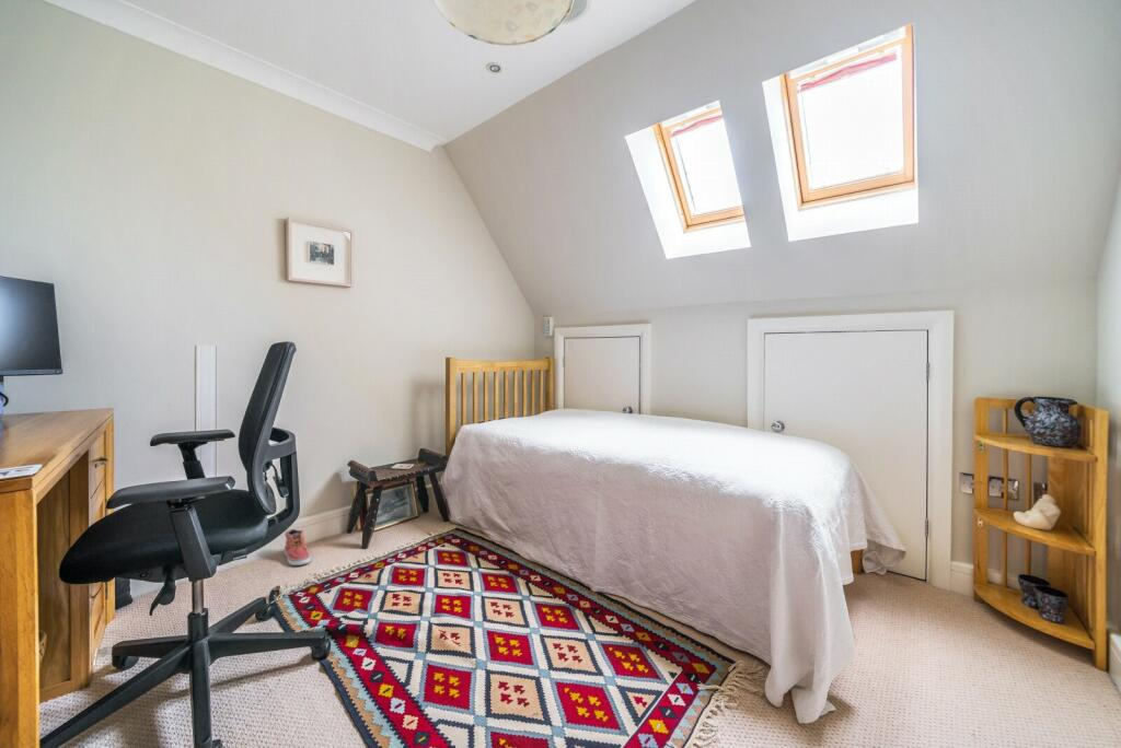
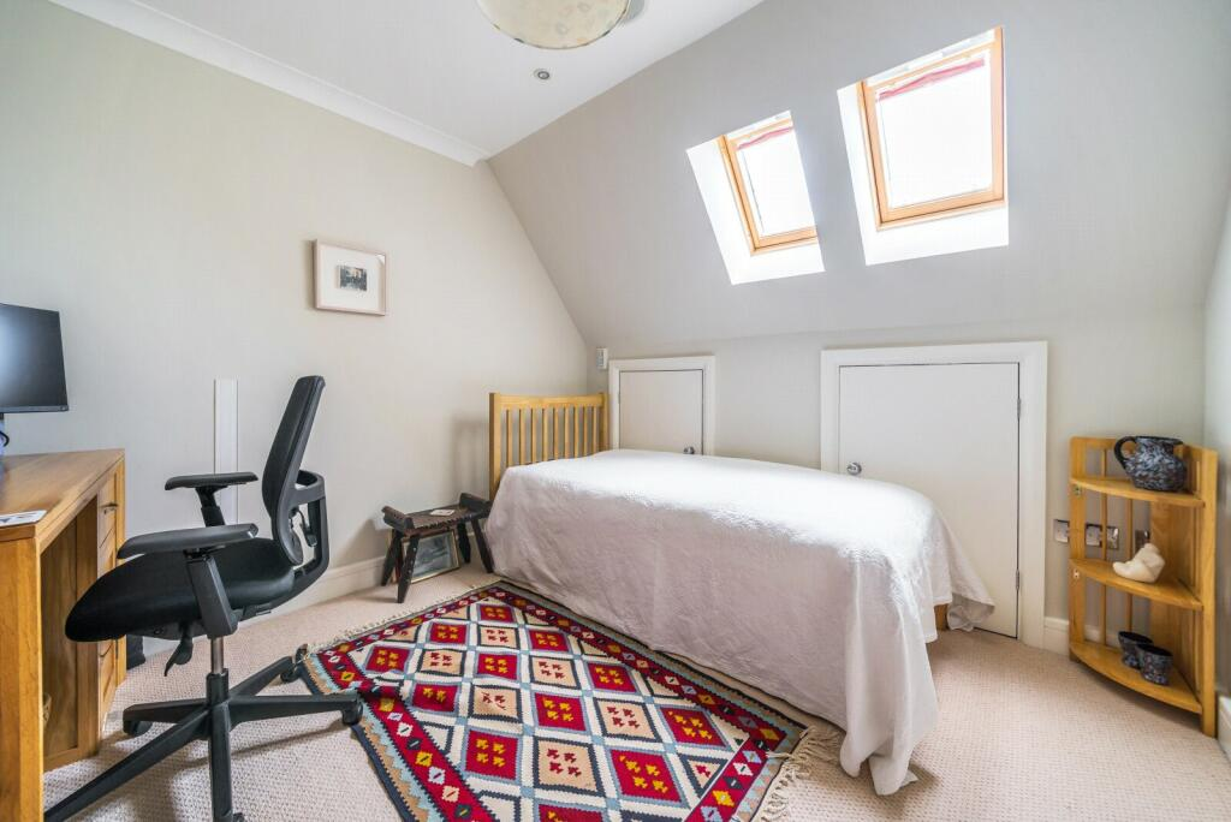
- shoe [284,528,312,566]
